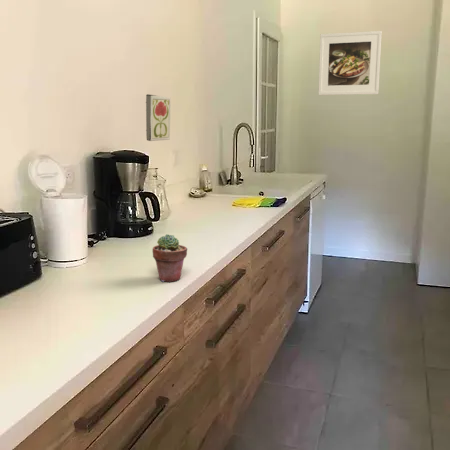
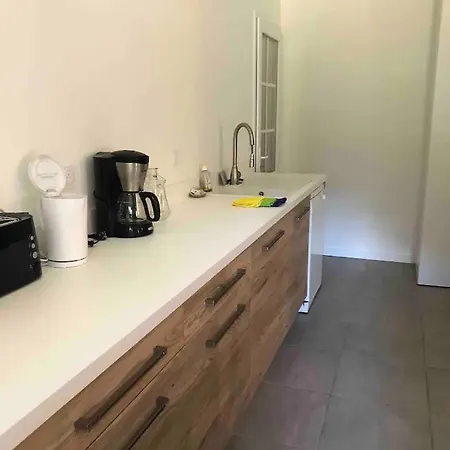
- decorative tile [145,93,172,142]
- potted succulent [152,233,188,283]
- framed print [317,30,383,96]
